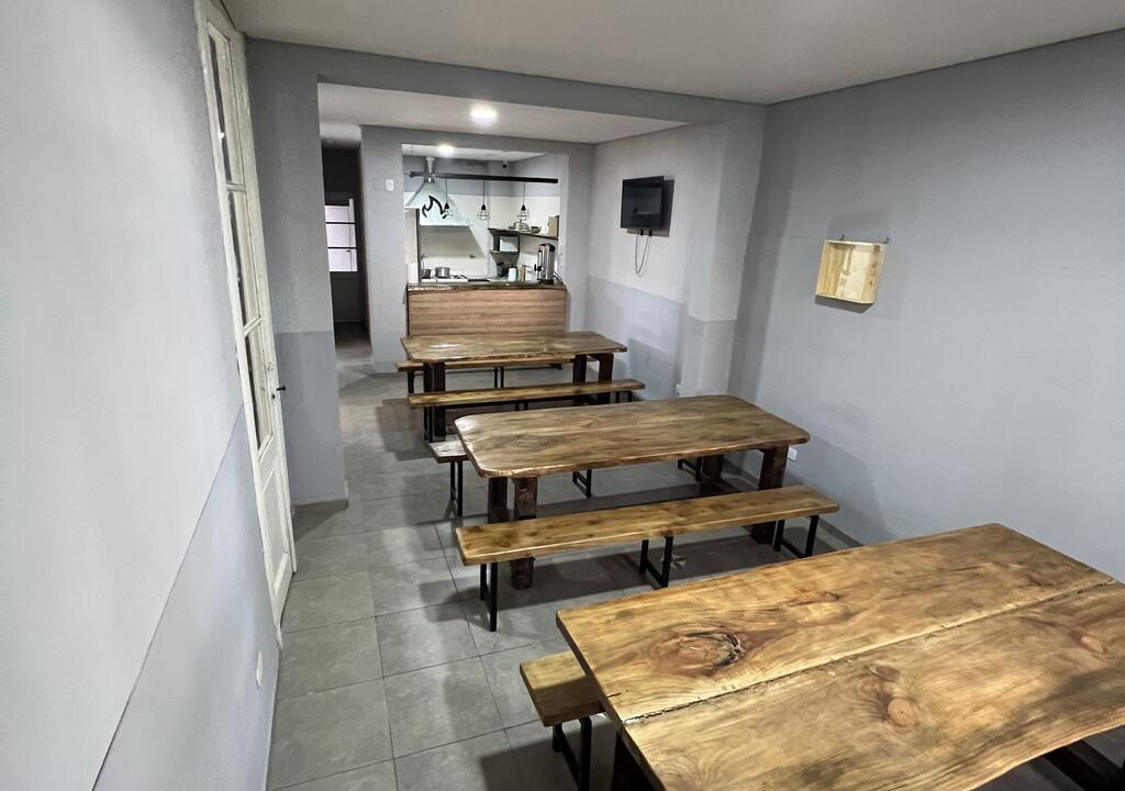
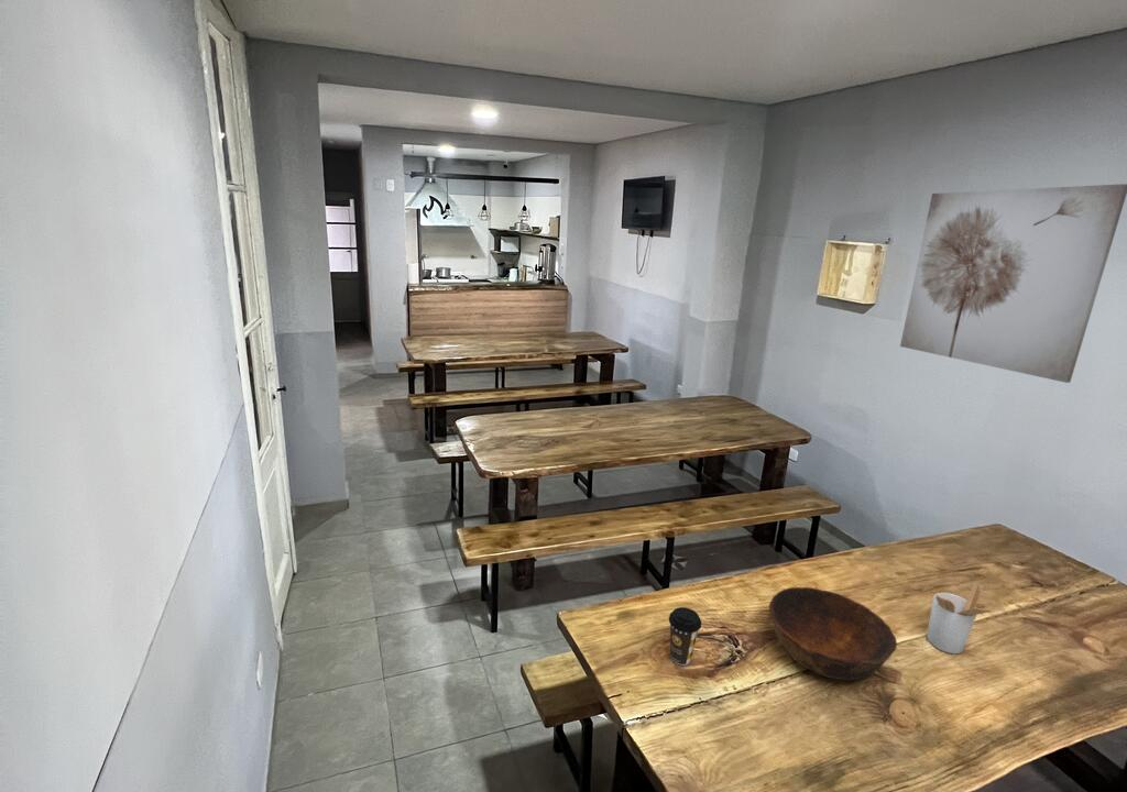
+ wall art [899,183,1127,384]
+ utensil holder [926,581,1000,654]
+ bowl [768,586,898,681]
+ coffee cup [668,606,702,667]
